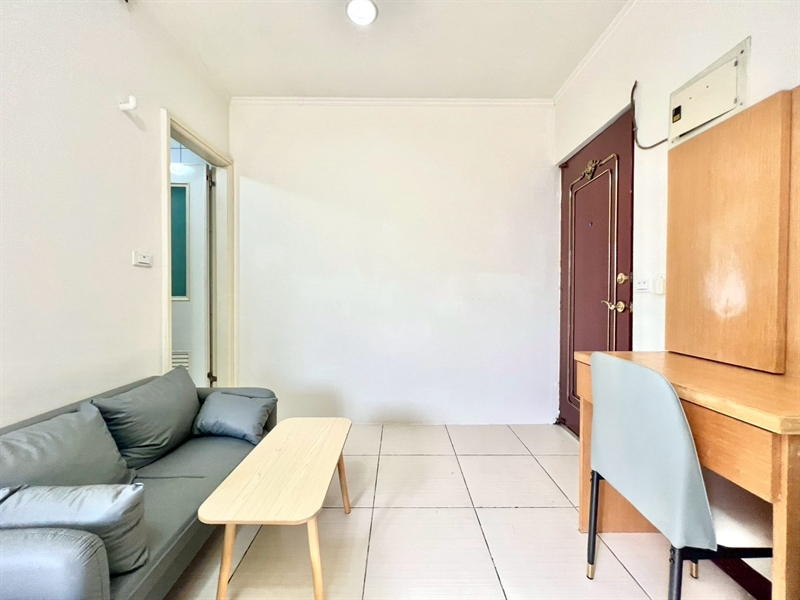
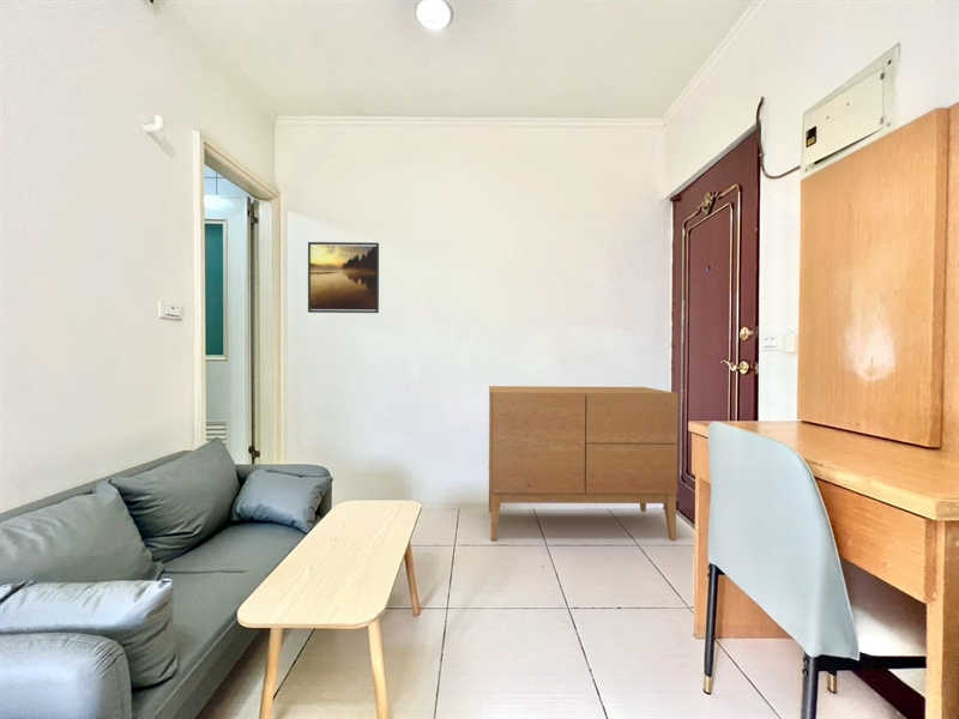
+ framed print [307,241,380,314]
+ sideboard [488,385,680,542]
